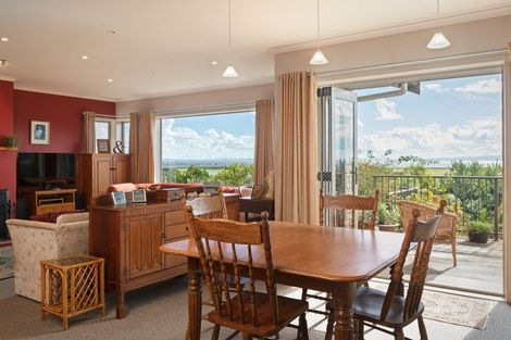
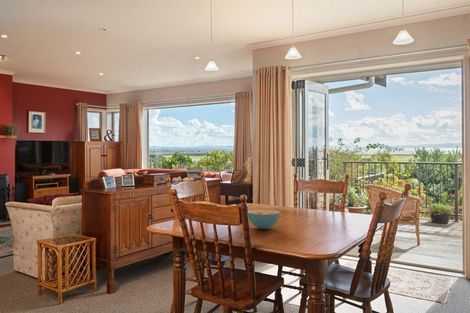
+ cereal bowl [247,209,281,230]
